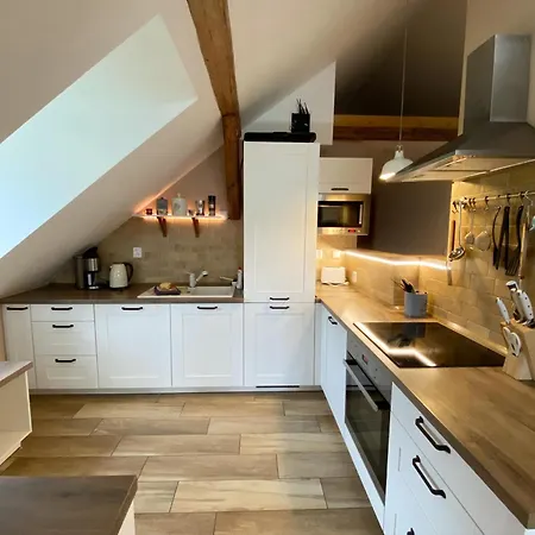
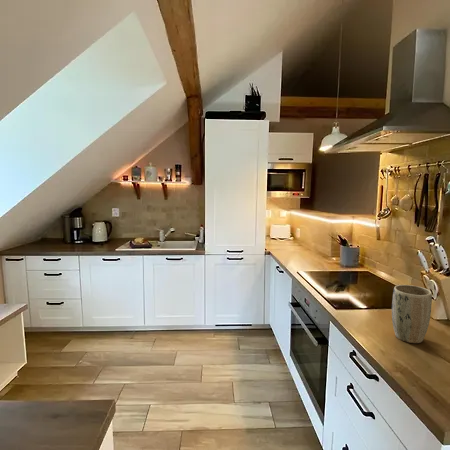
+ plant pot [391,284,433,344]
